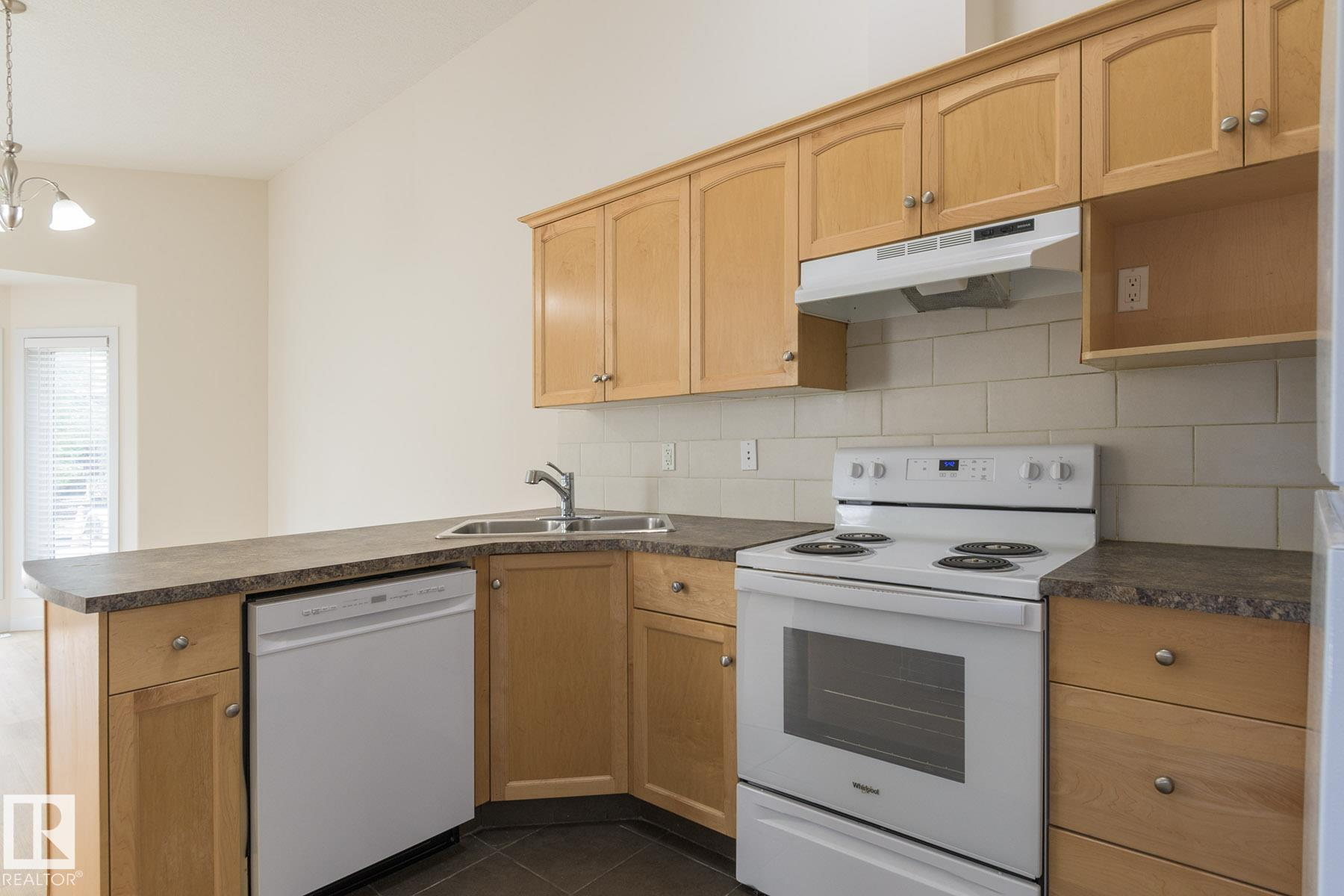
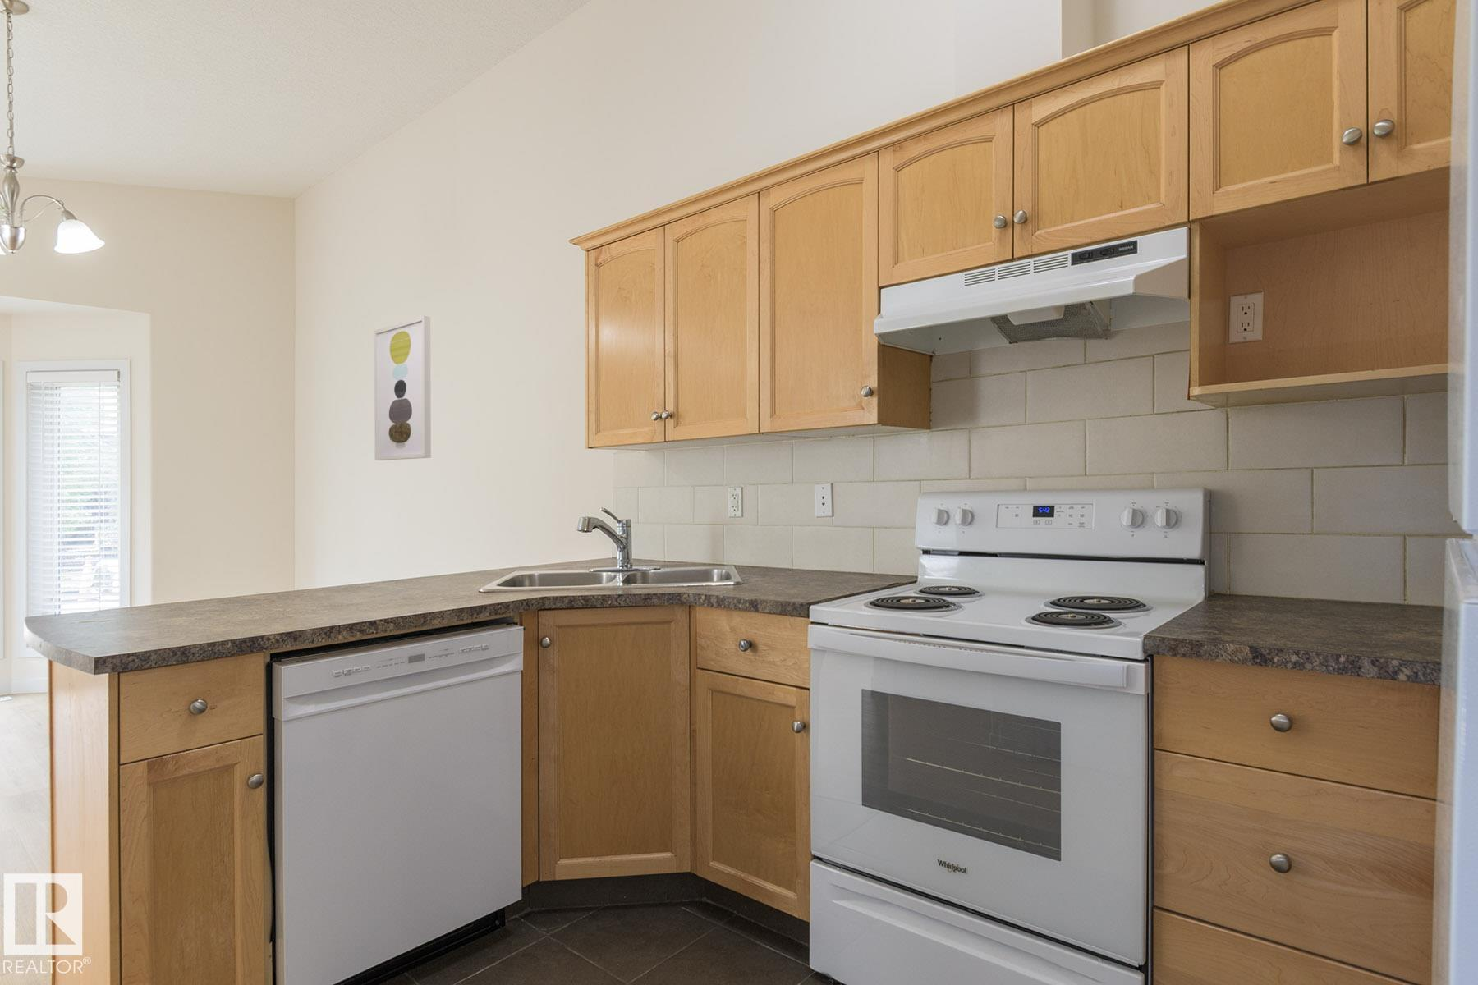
+ wall art [374,316,432,462]
